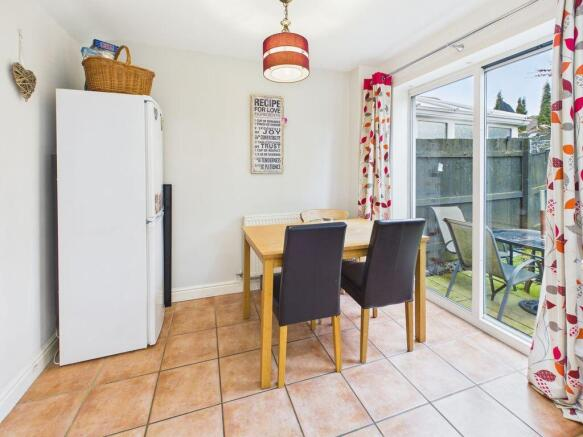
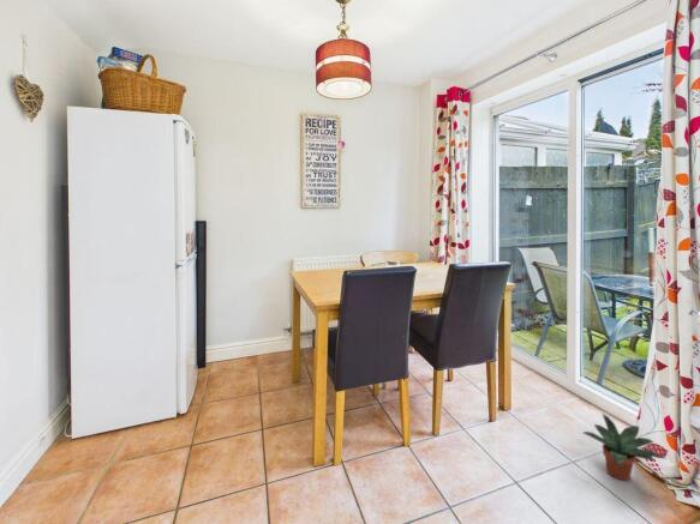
+ potted plant [582,412,668,481]
